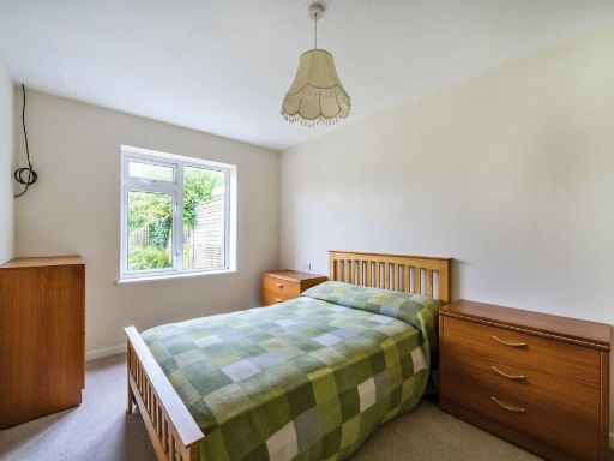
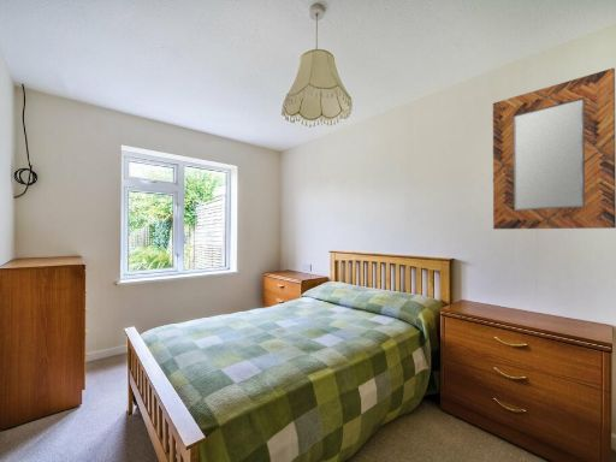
+ home mirror [492,66,616,230]
